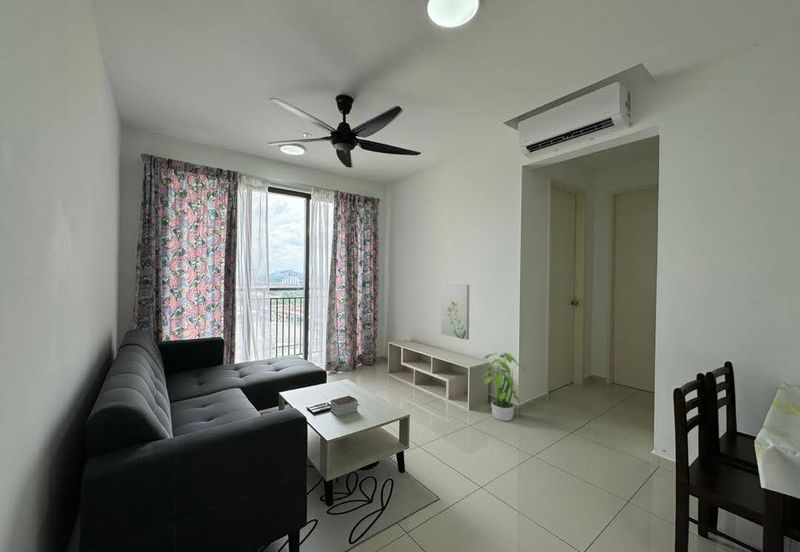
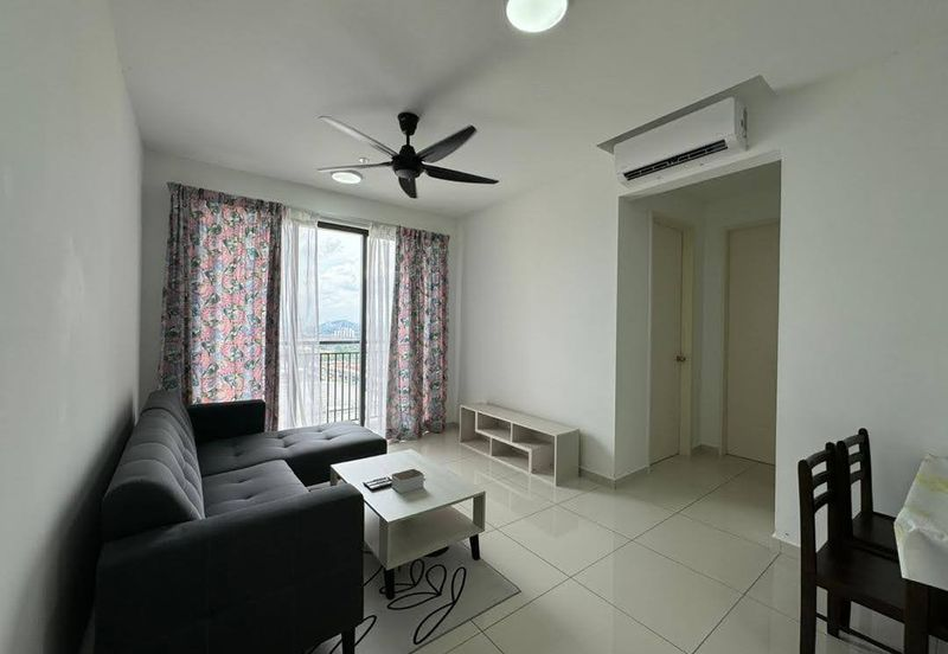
- potted plant [480,350,528,422]
- wall art [440,283,470,341]
